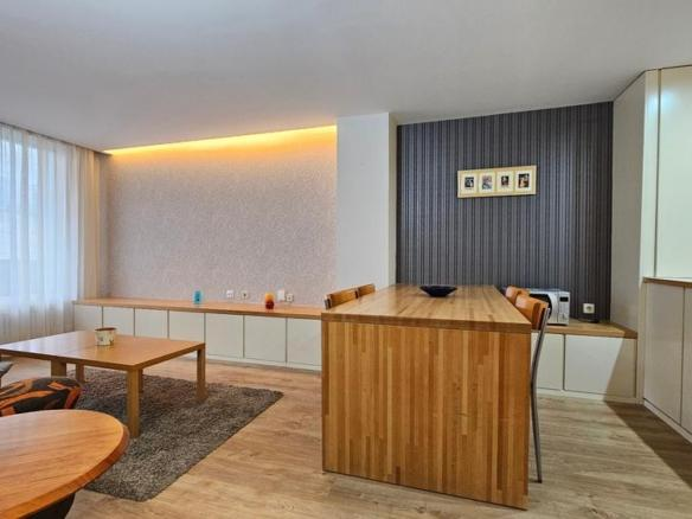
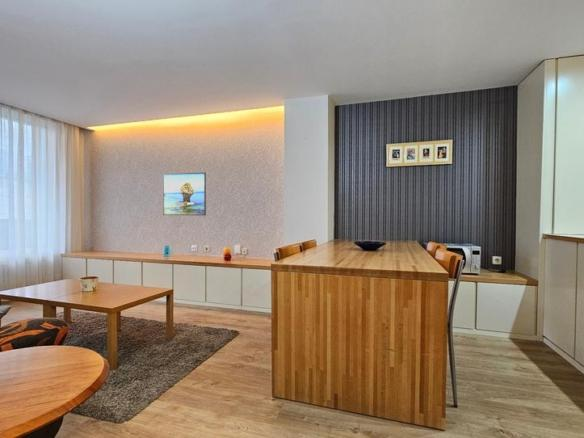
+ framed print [162,172,207,216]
